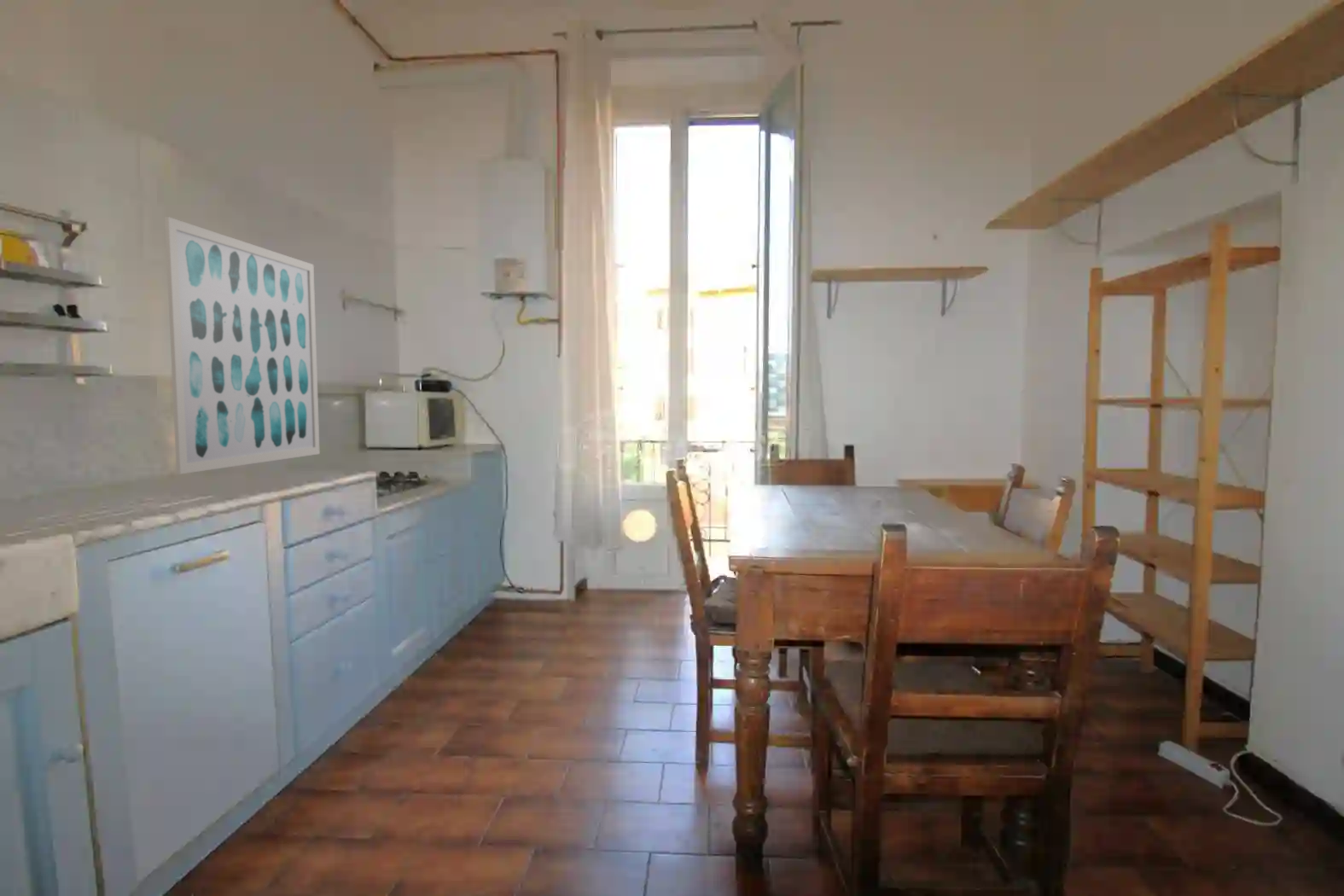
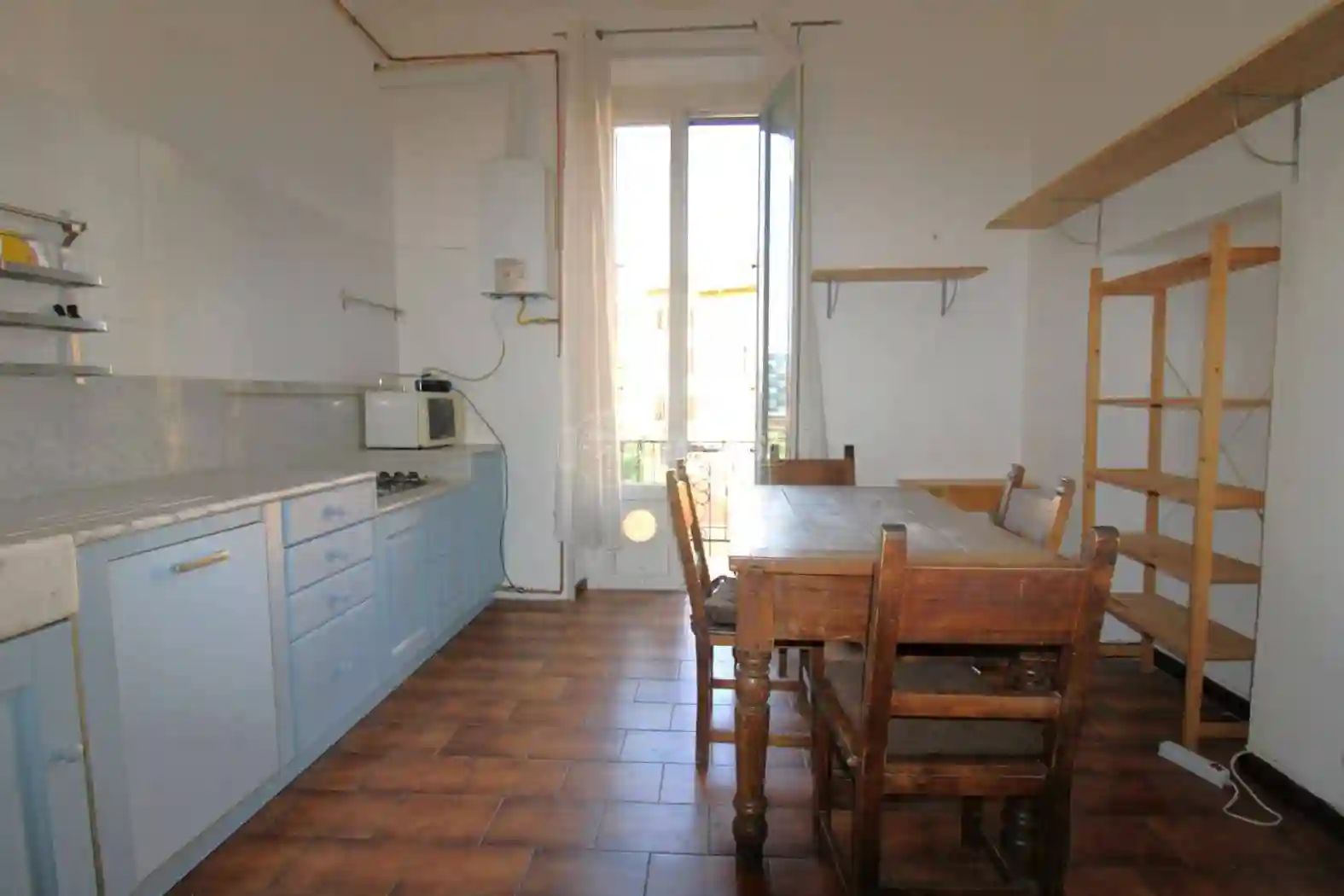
- wall art [164,216,321,475]
